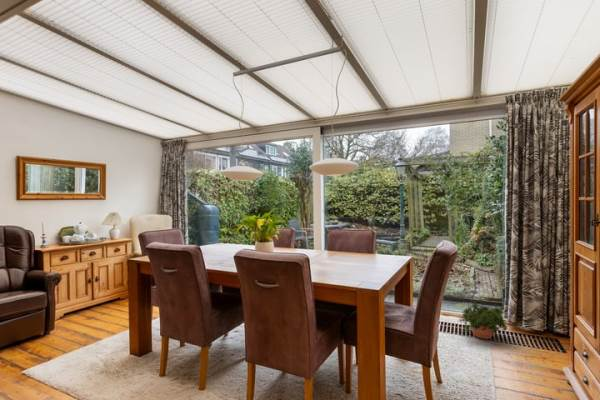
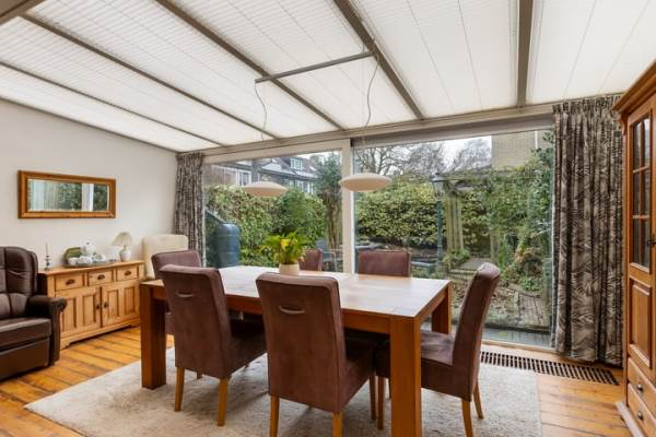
- potted plant [458,301,508,345]
